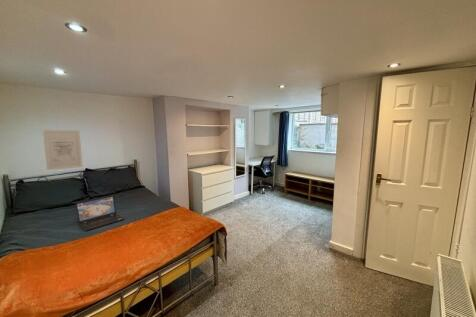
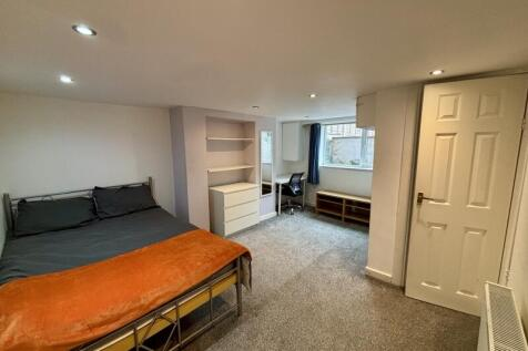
- wall art [42,129,83,171]
- laptop [75,194,125,232]
